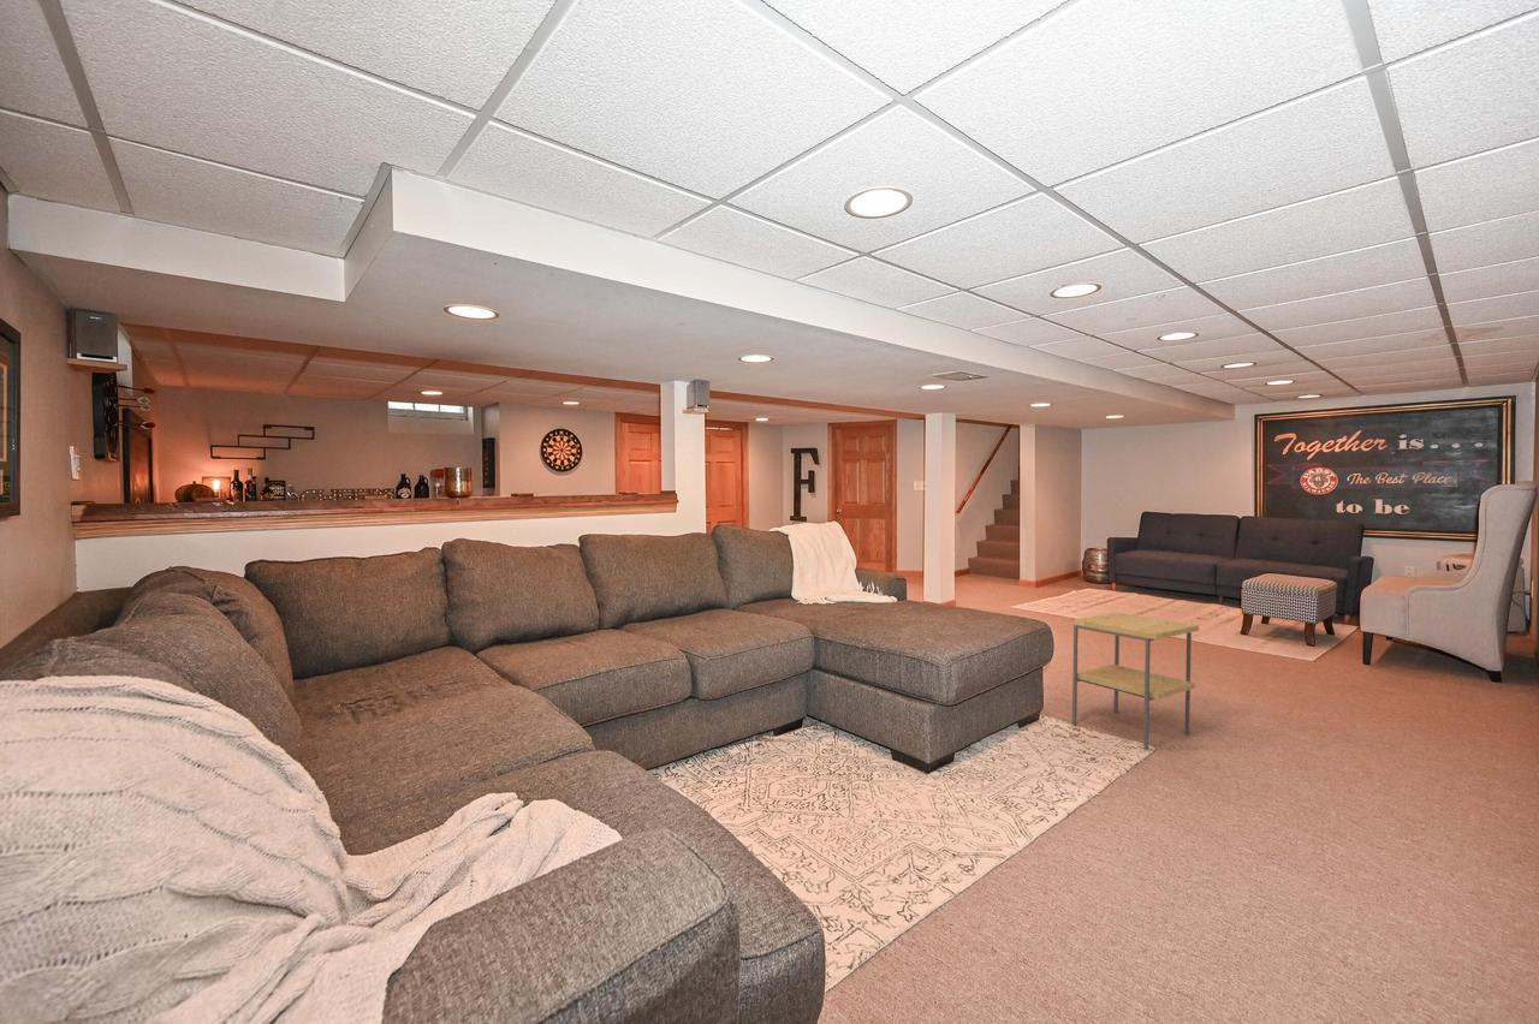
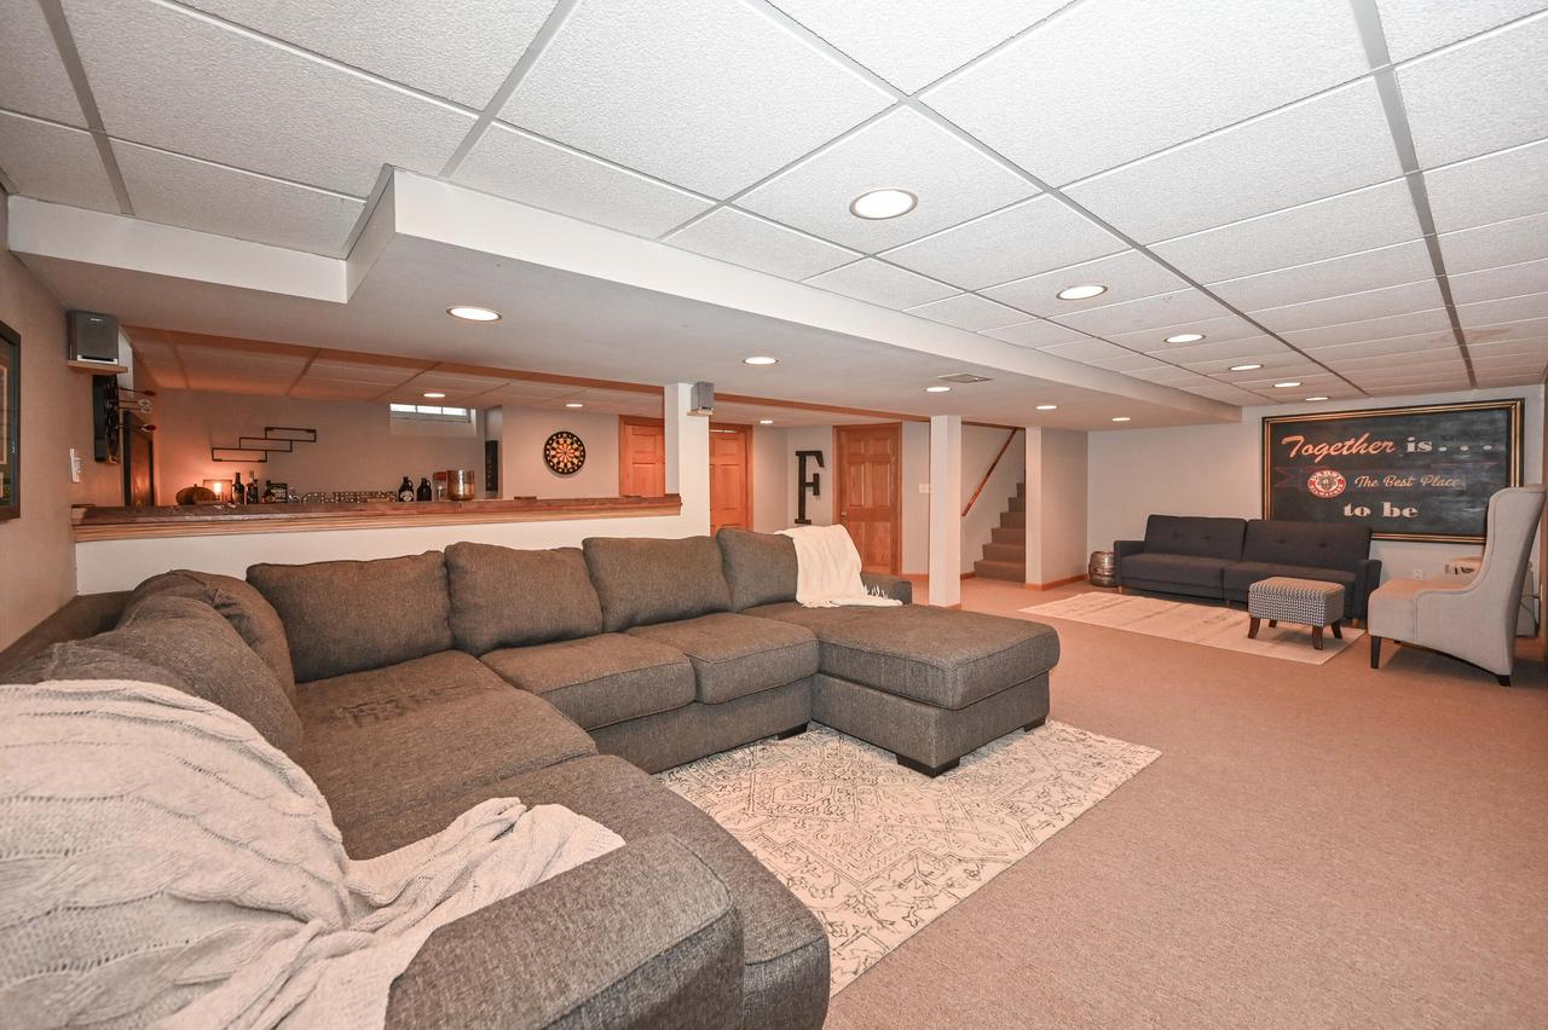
- side table [1071,612,1200,750]
